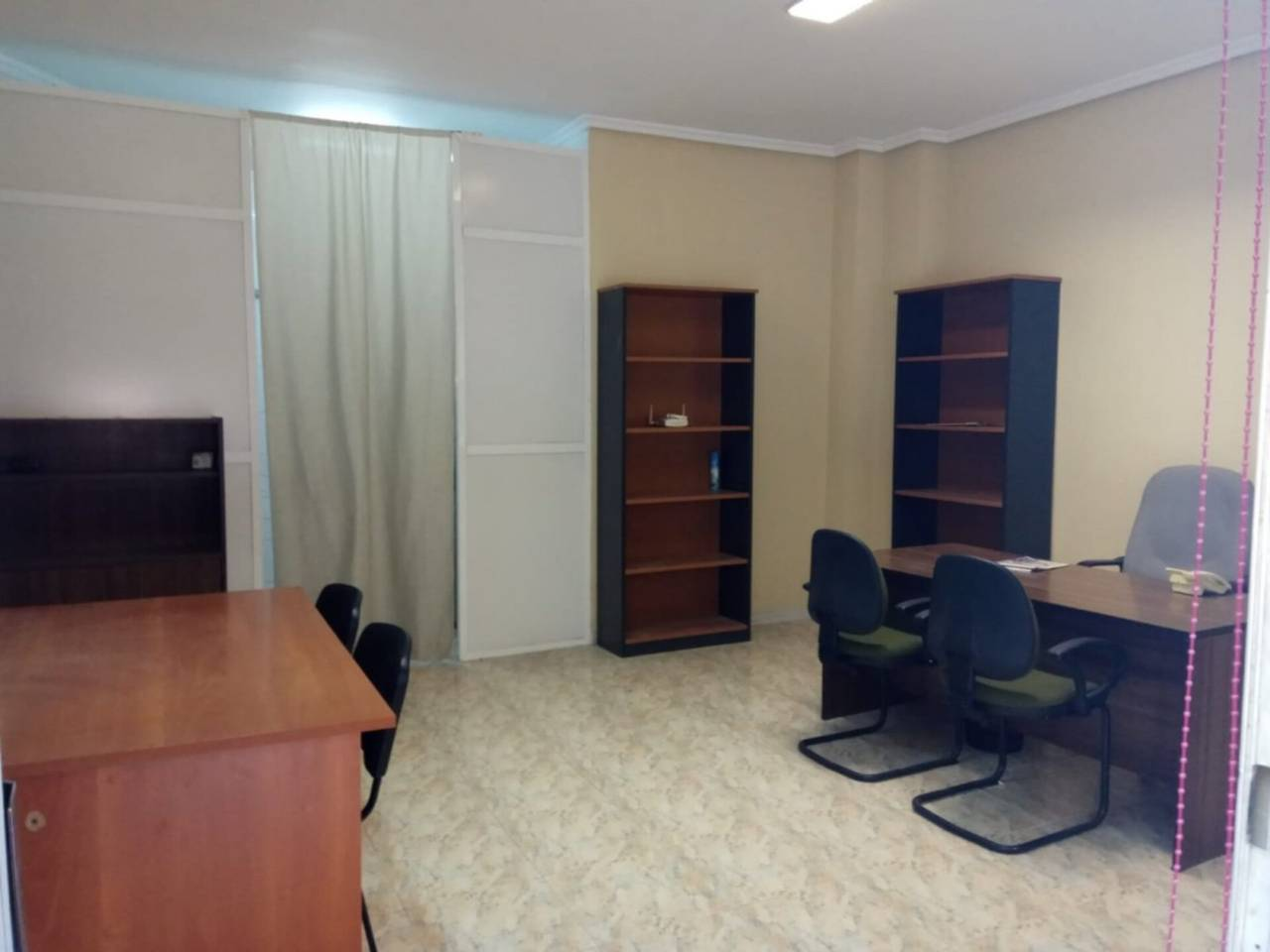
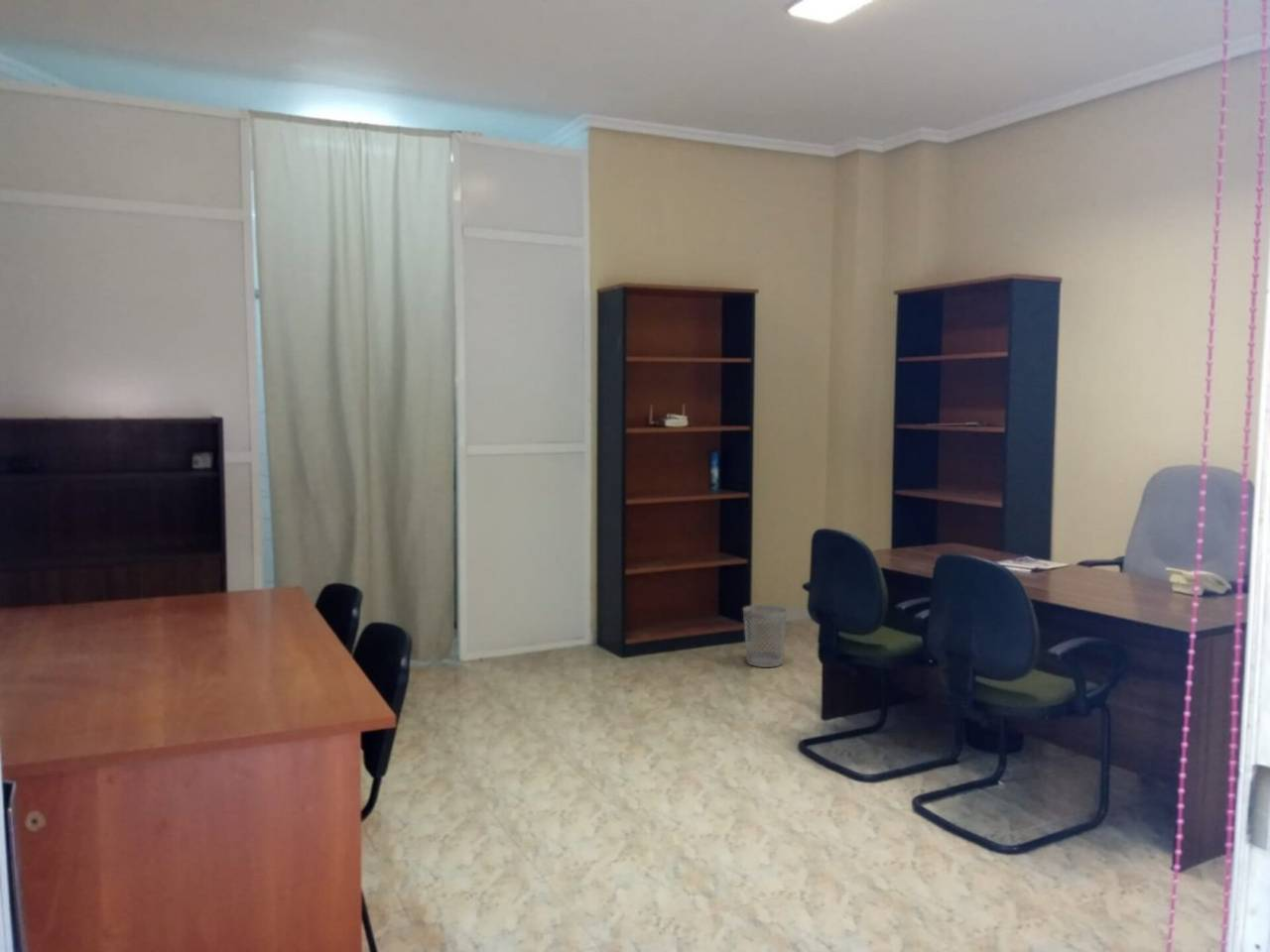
+ wastebasket [742,604,789,668]
